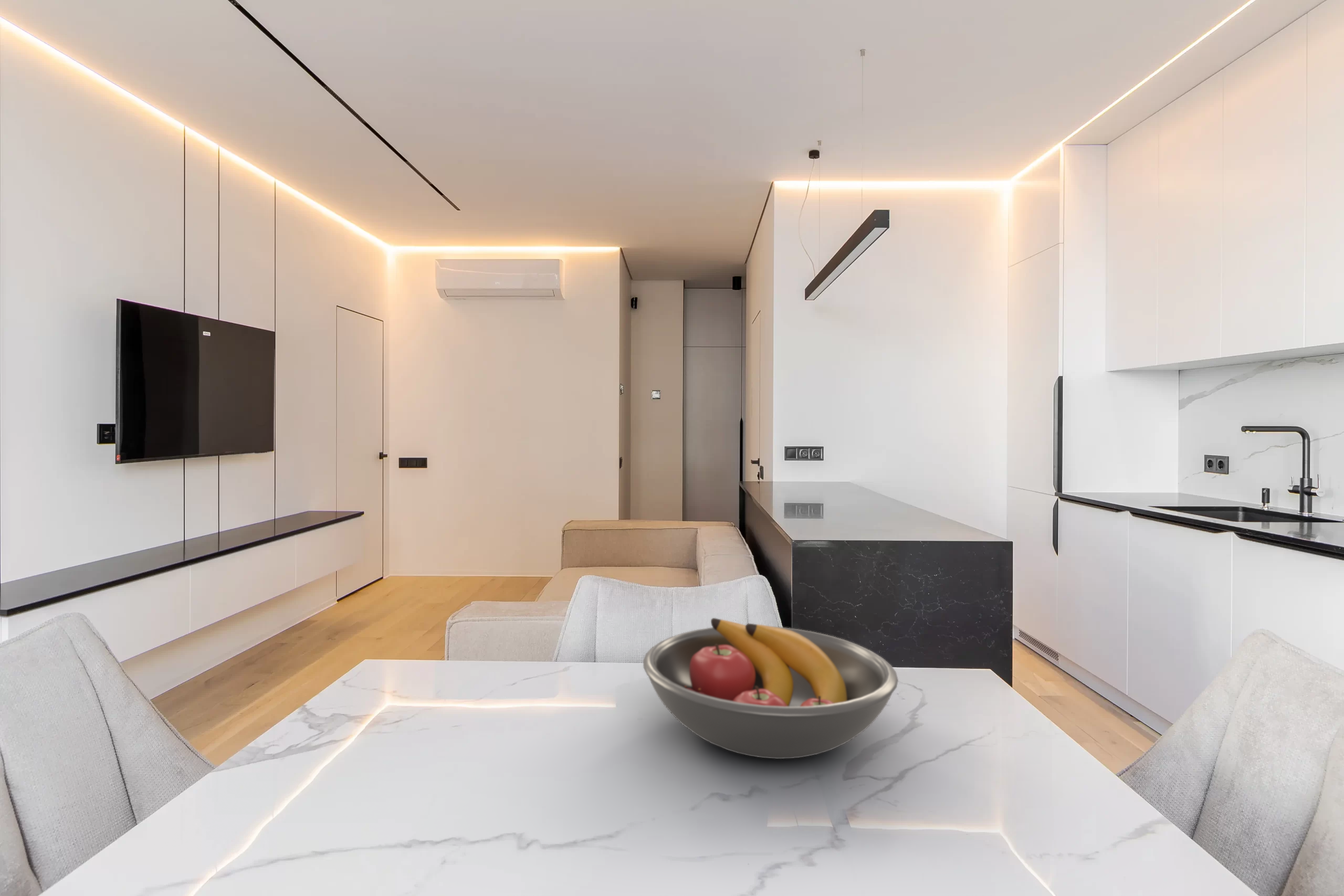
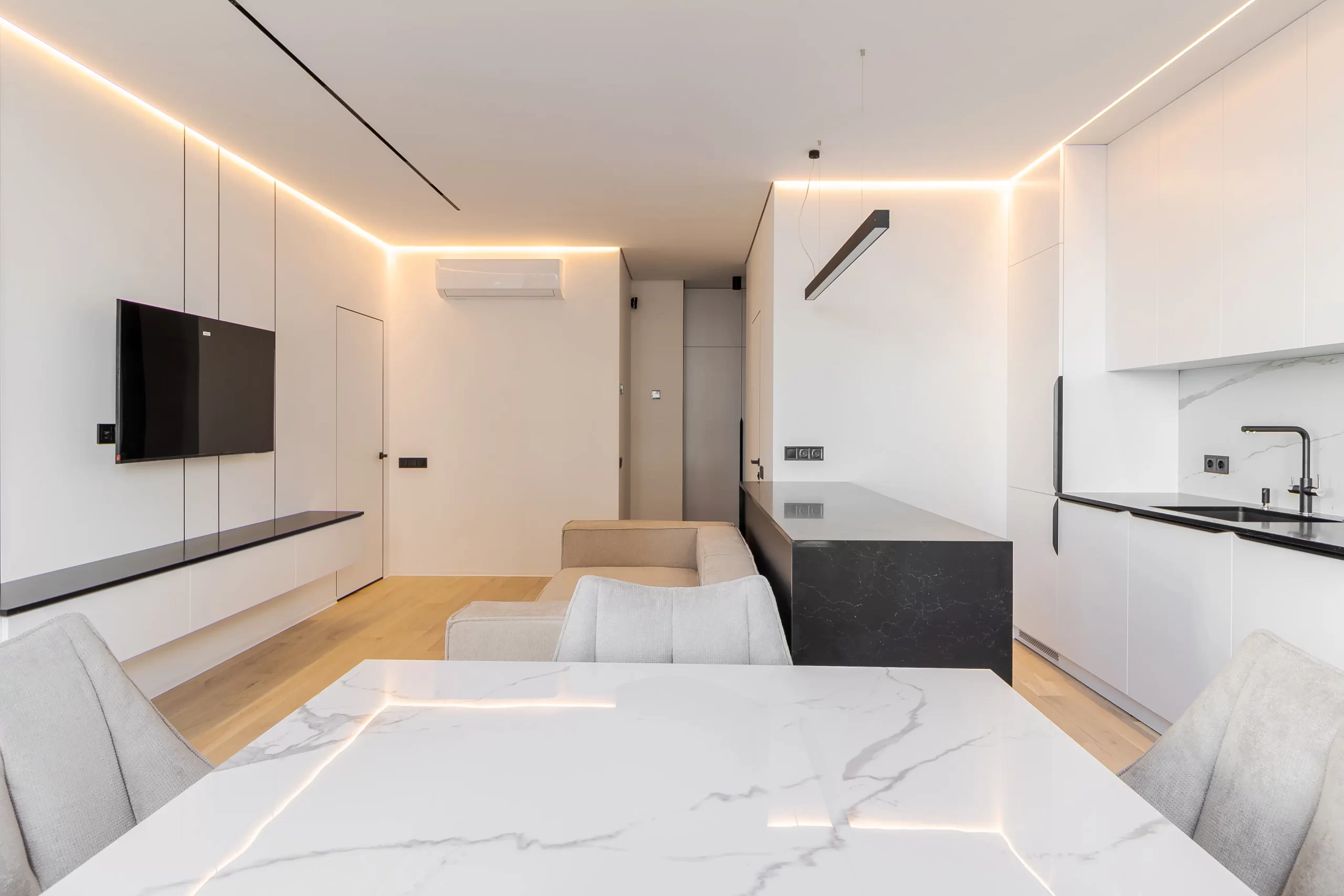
- fruit bowl [643,617,899,760]
